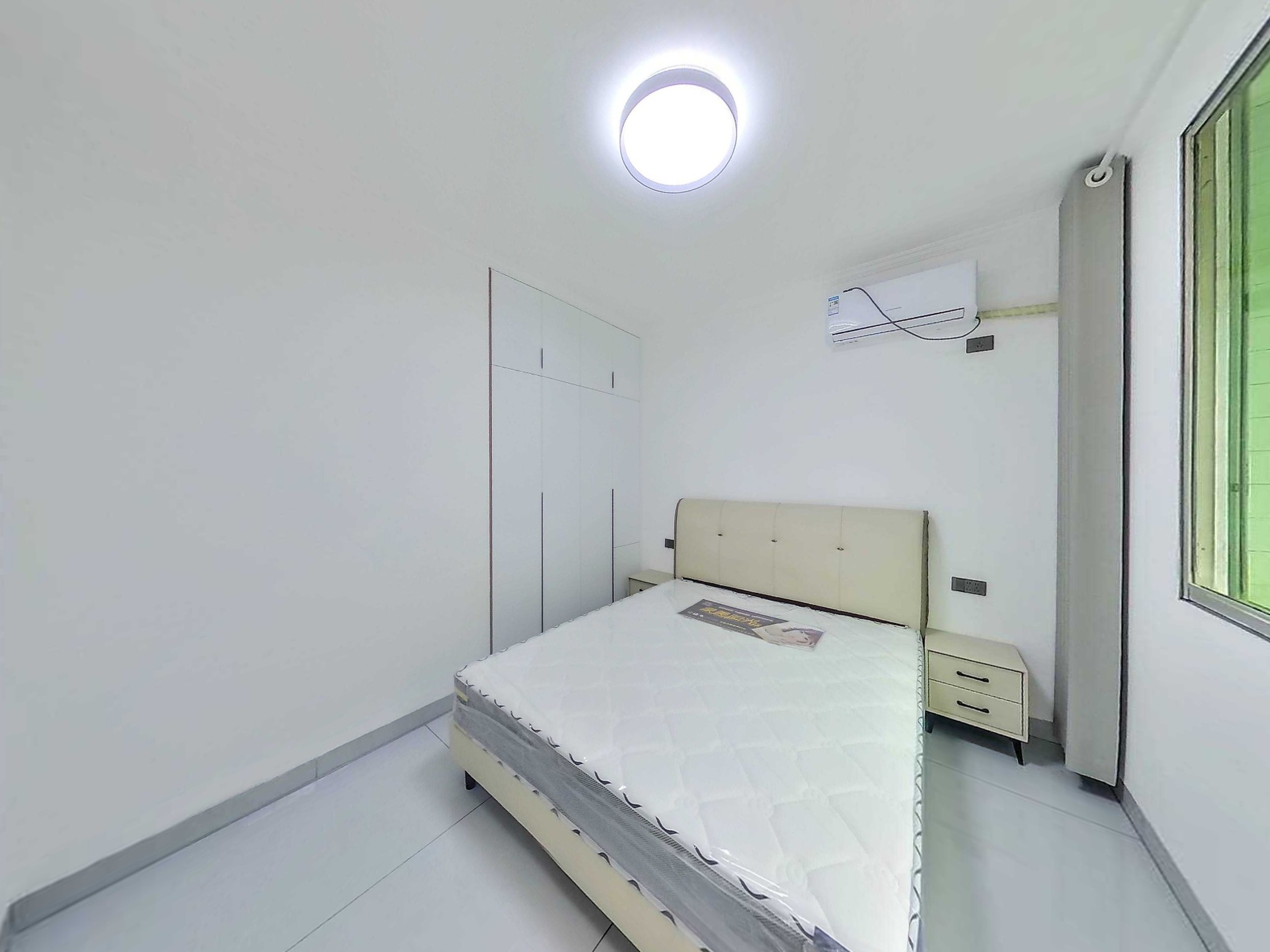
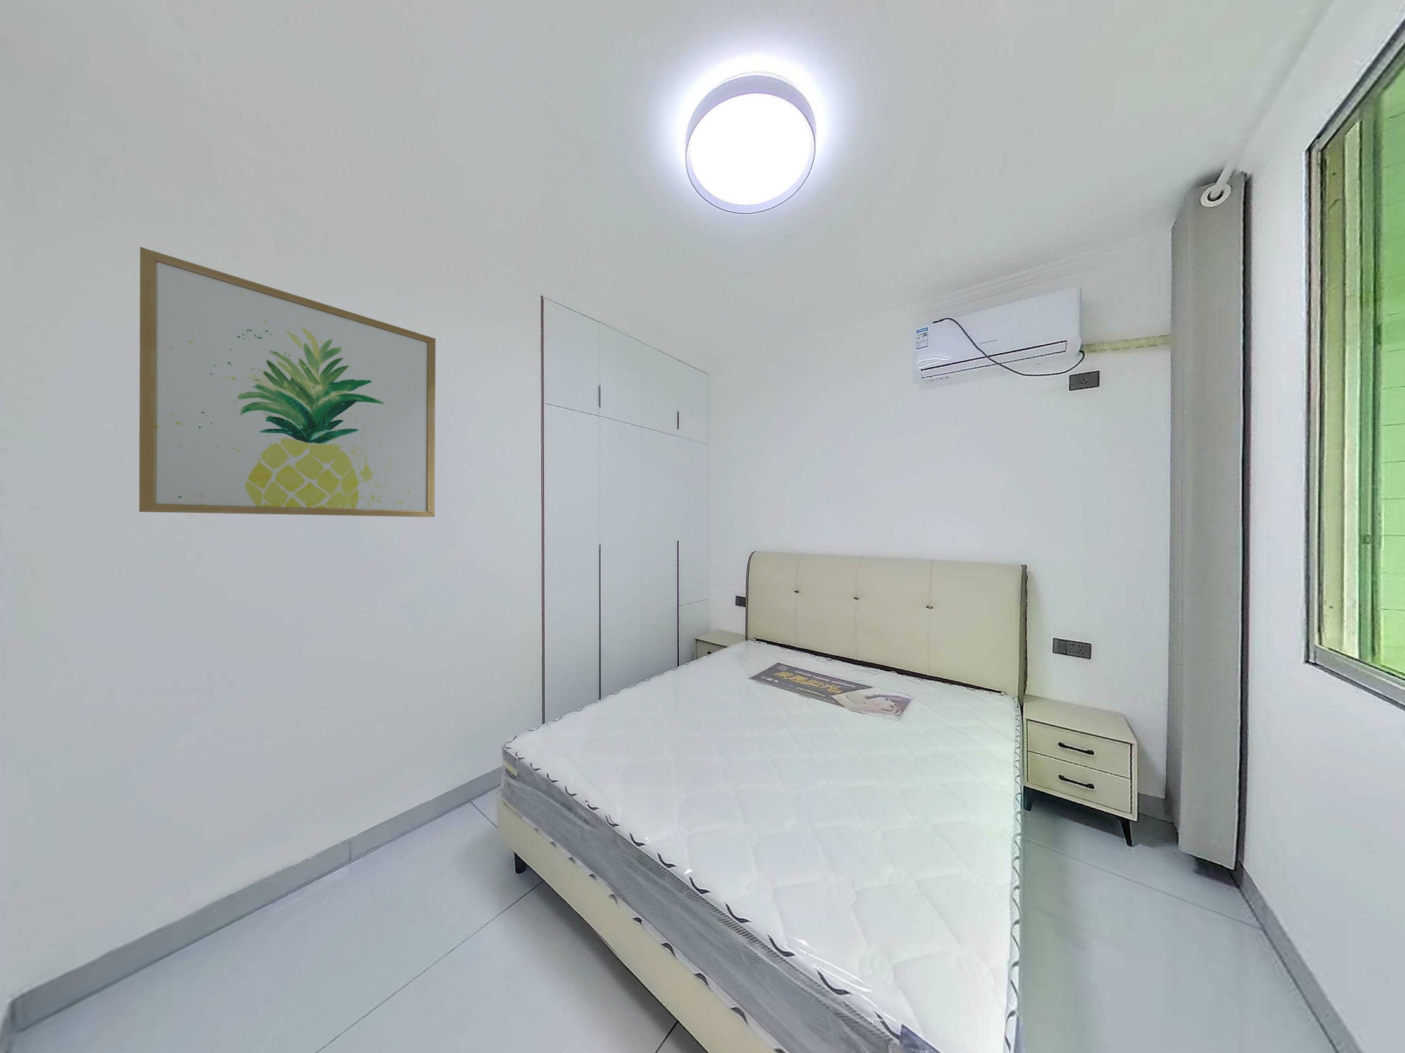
+ wall art [138,247,436,518]
